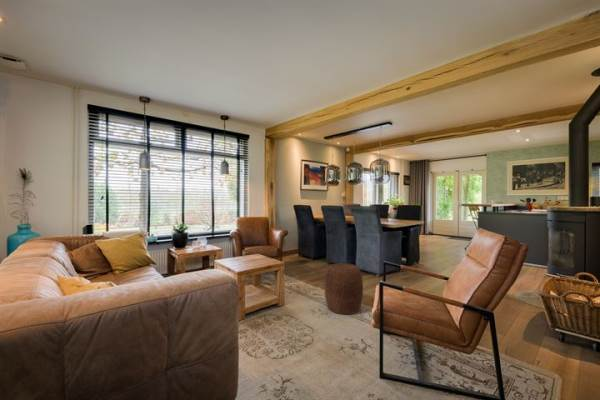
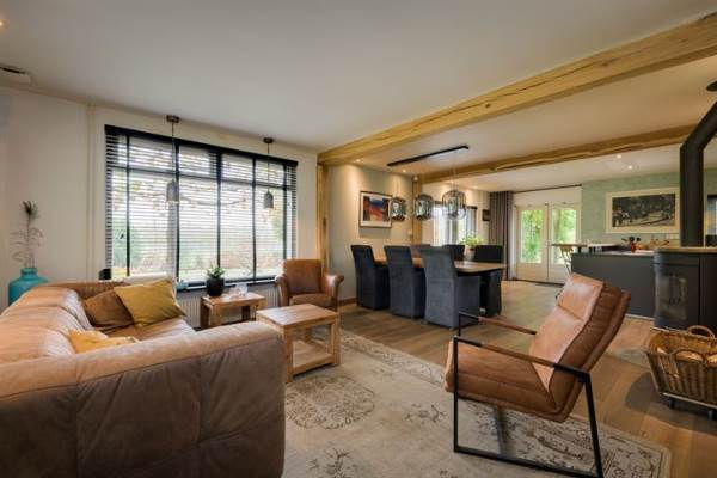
- stool [324,262,364,315]
